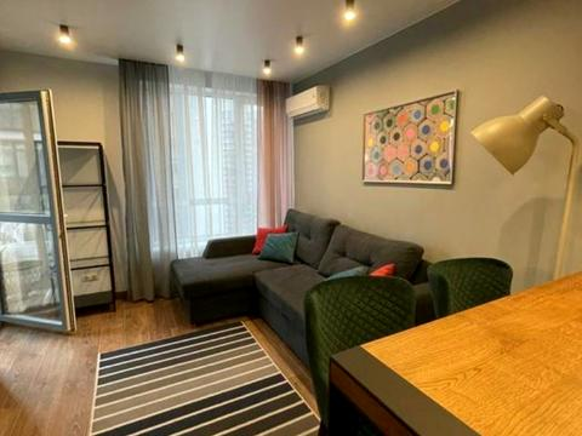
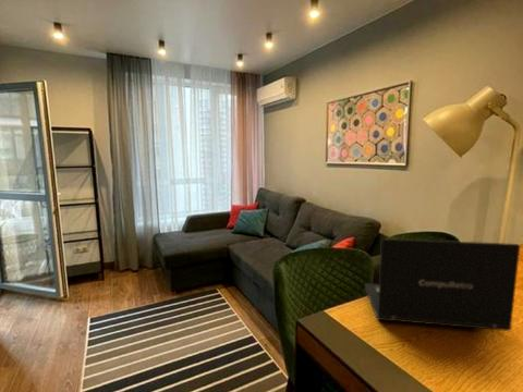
+ laptop [363,237,521,332]
